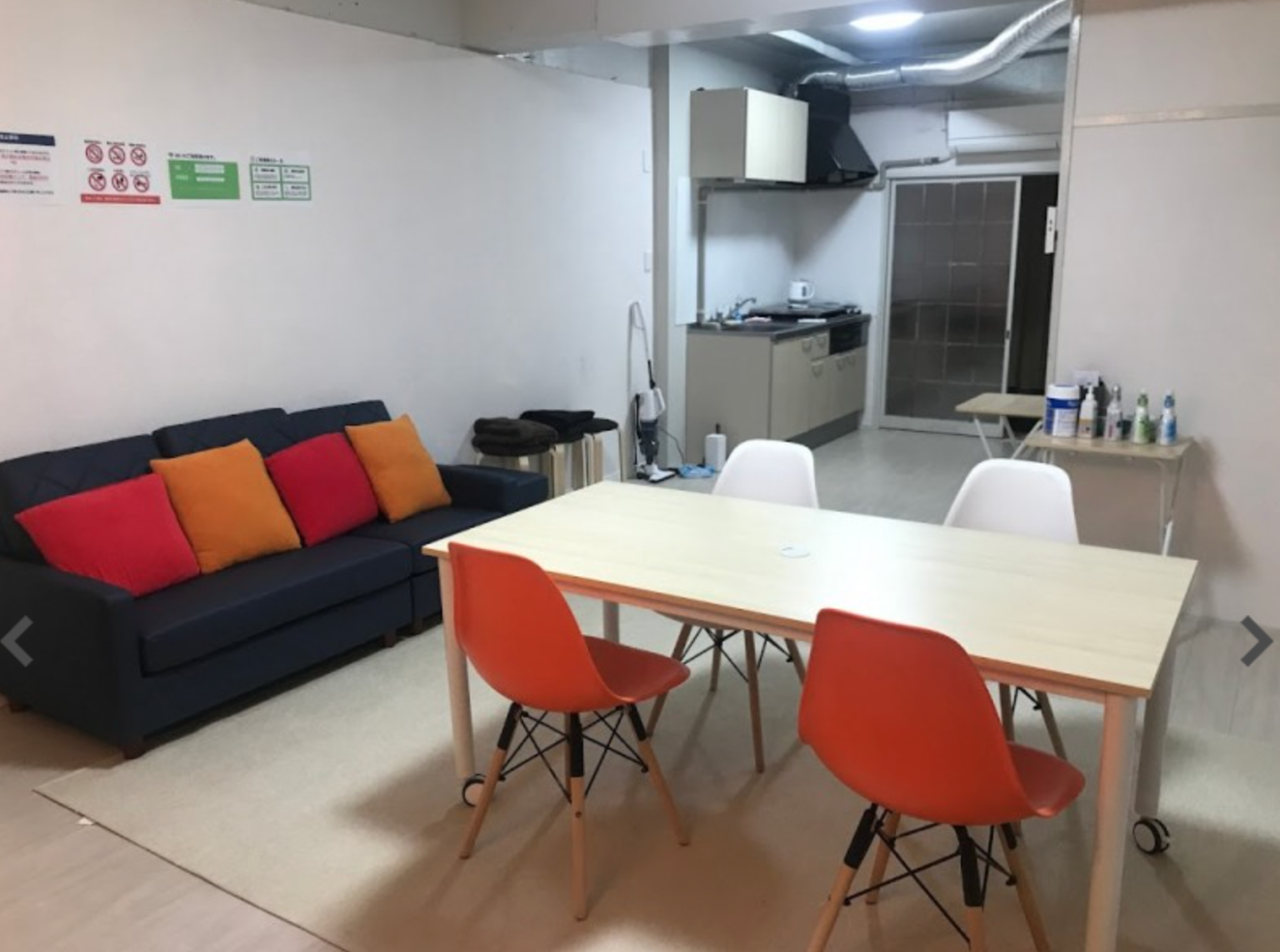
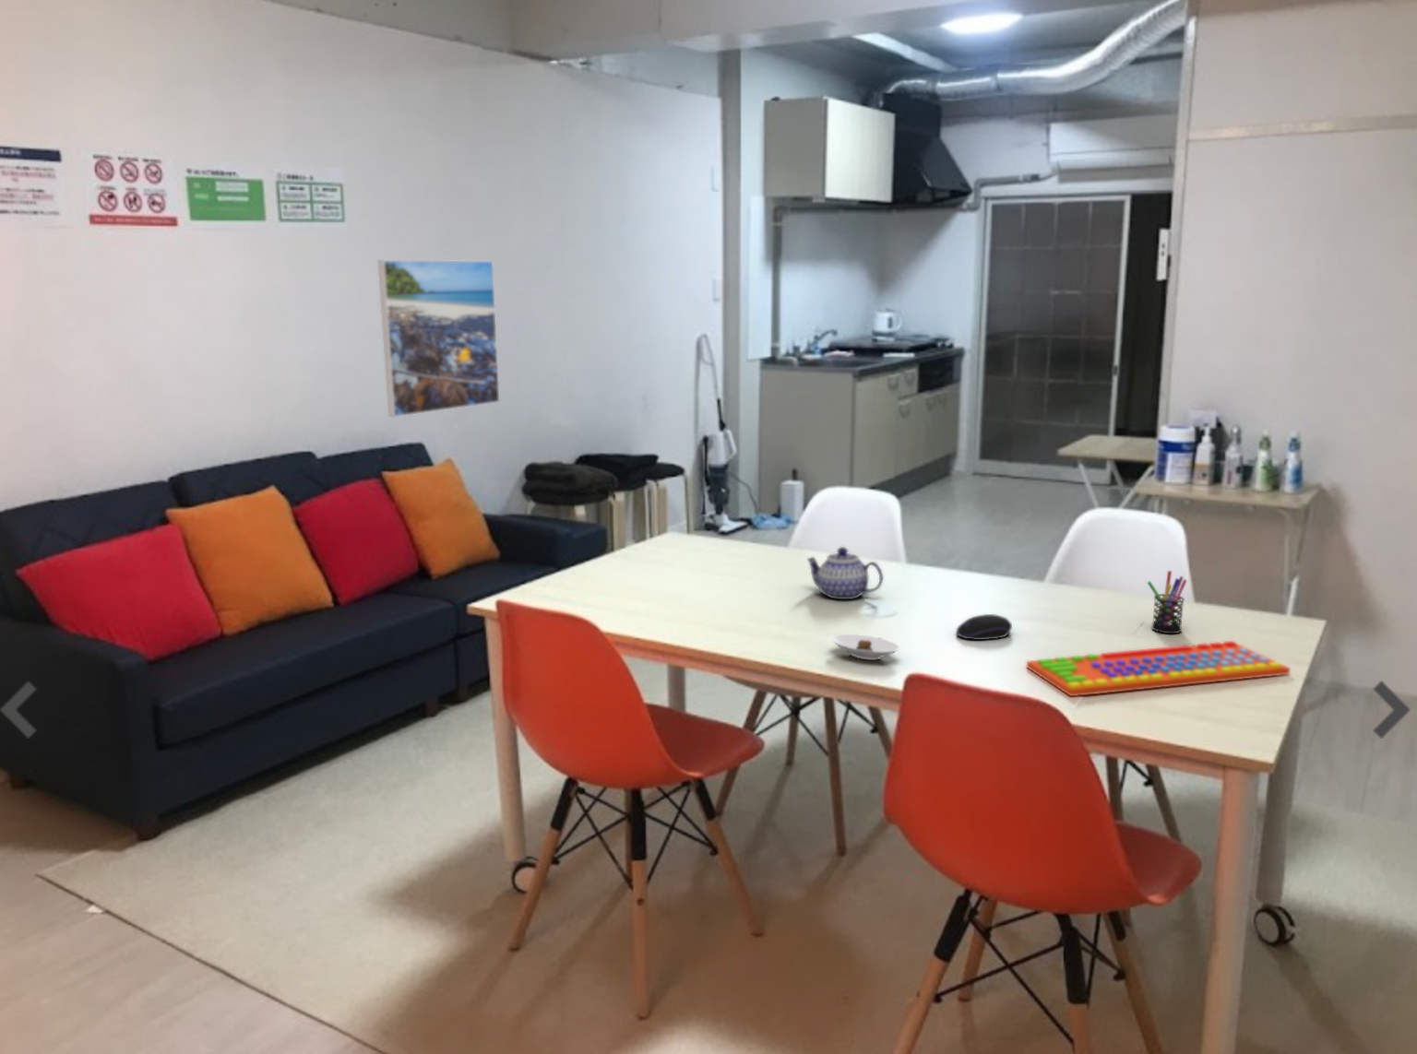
+ saucer [830,633,900,661]
+ computer mouse [955,613,1013,641]
+ teapot [806,546,883,600]
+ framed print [377,259,501,417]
+ keyboard [1026,640,1292,698]
+ pen holder [1147,570,1188,634]
